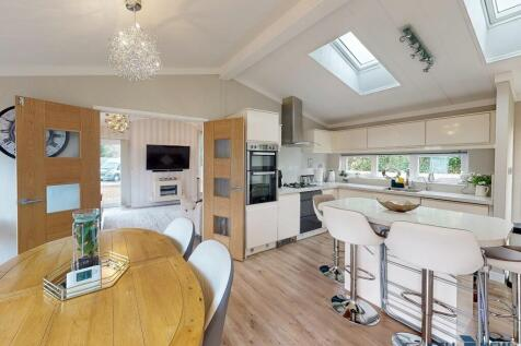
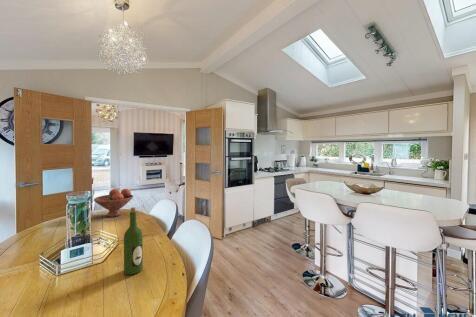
+ fruit bowl [93,188,134,218]
+ wine bottle [123,206,144,276]
